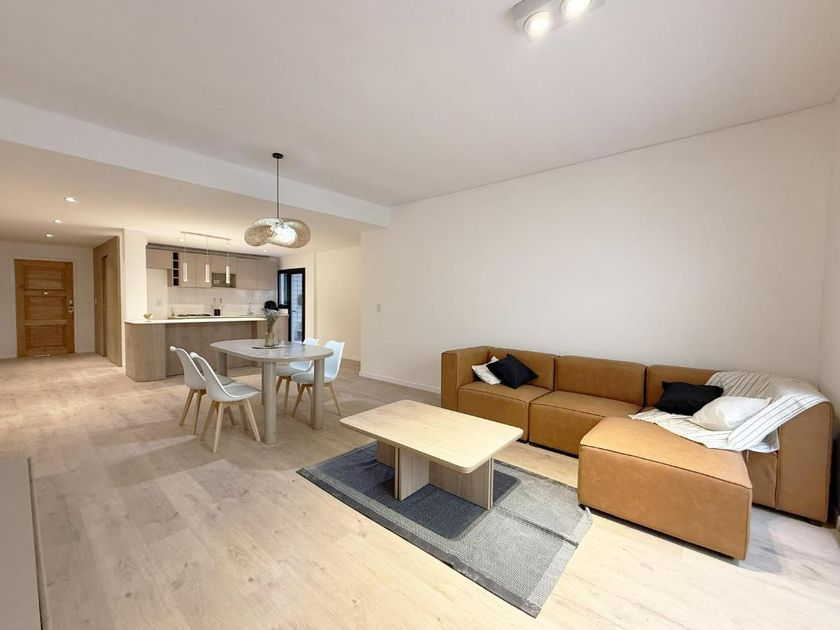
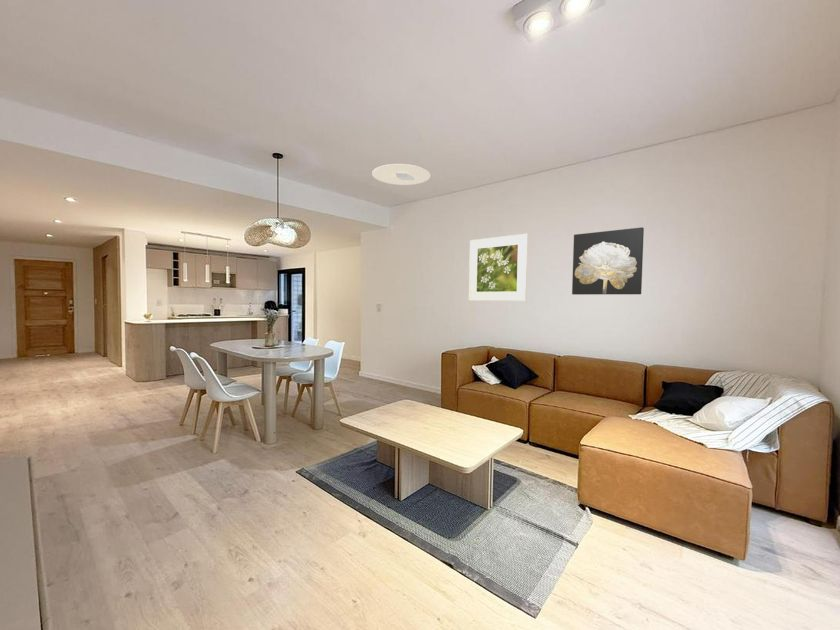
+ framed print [468,233,529,302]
+ wall art [571,226,645,296]
+ ceiling light [371,163,431,186]
